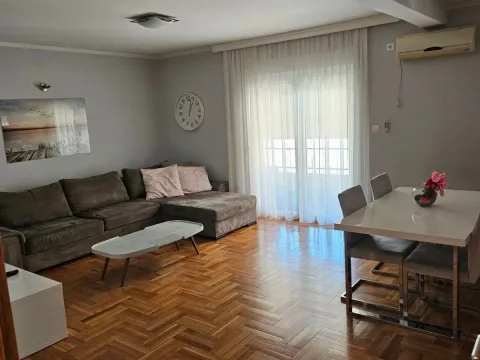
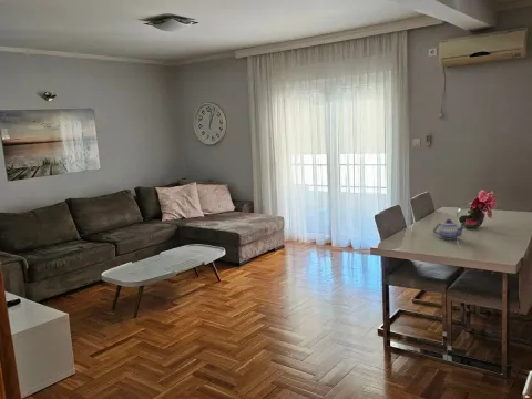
+ teapot [432,218,467,241]
